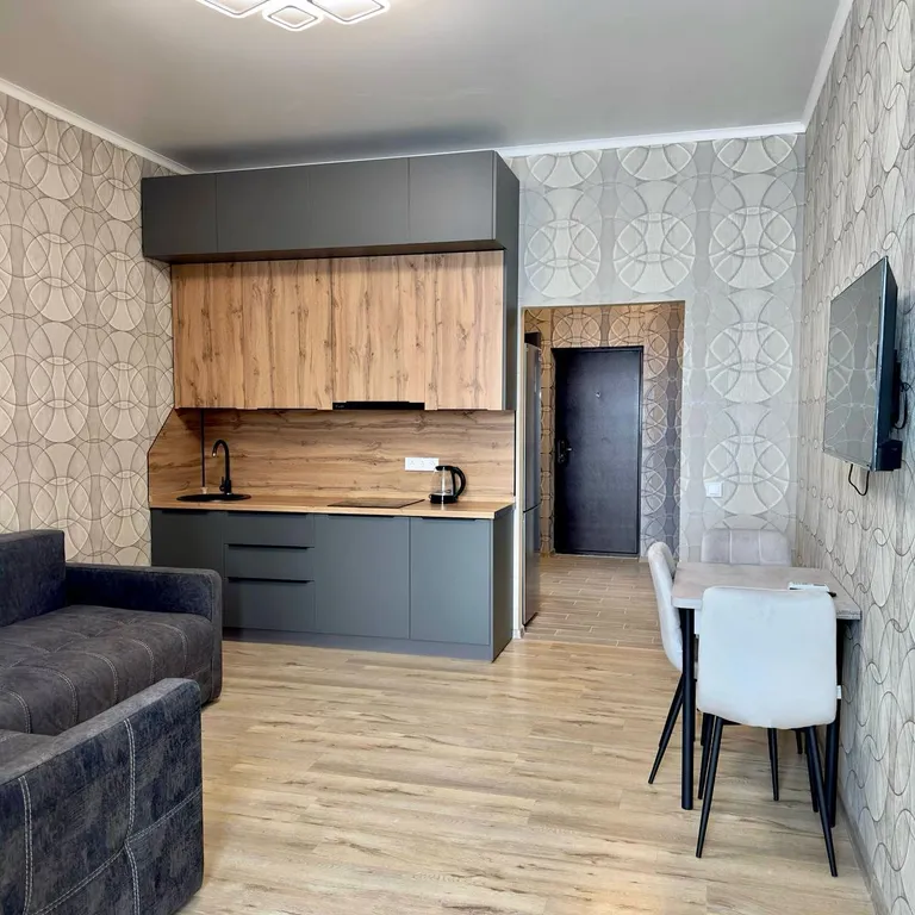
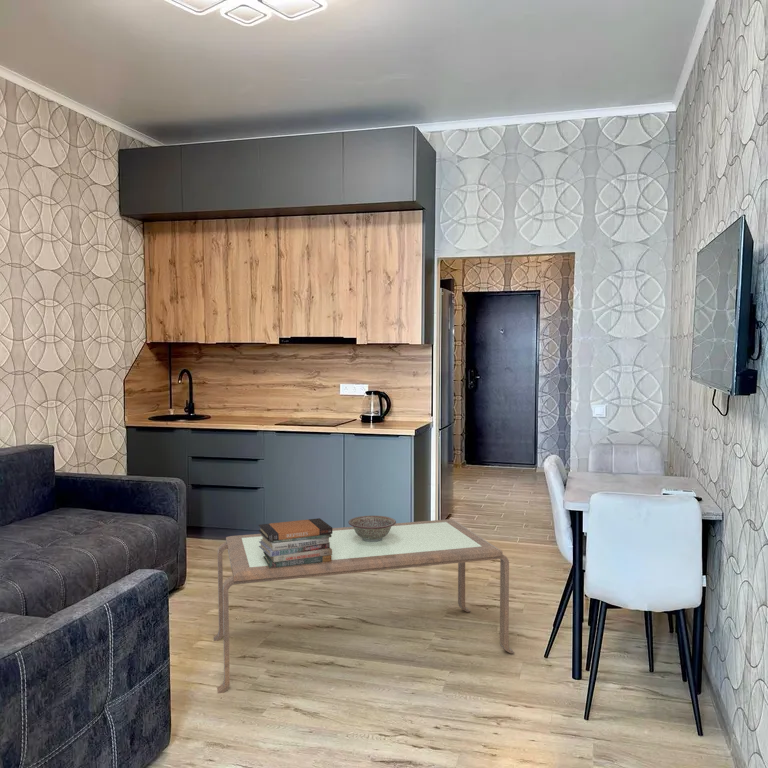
+ decorative bowl [347,515,397,542]
+ coffee table [212,518,516,694]
+ book stack [258,517,333,568]
